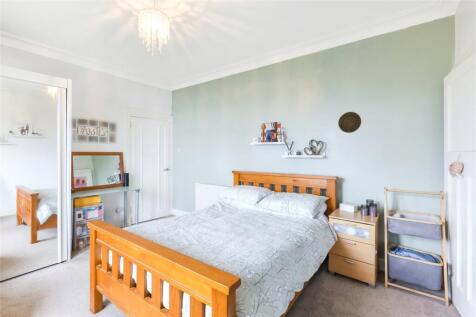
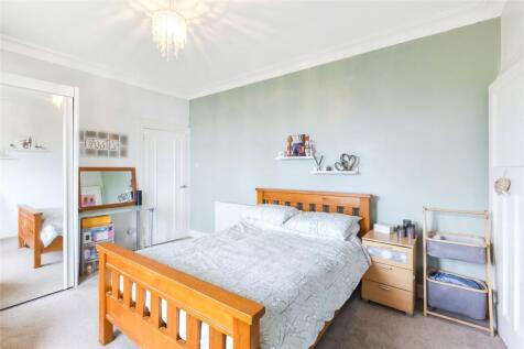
- decorative plate [337,111,362,134]
